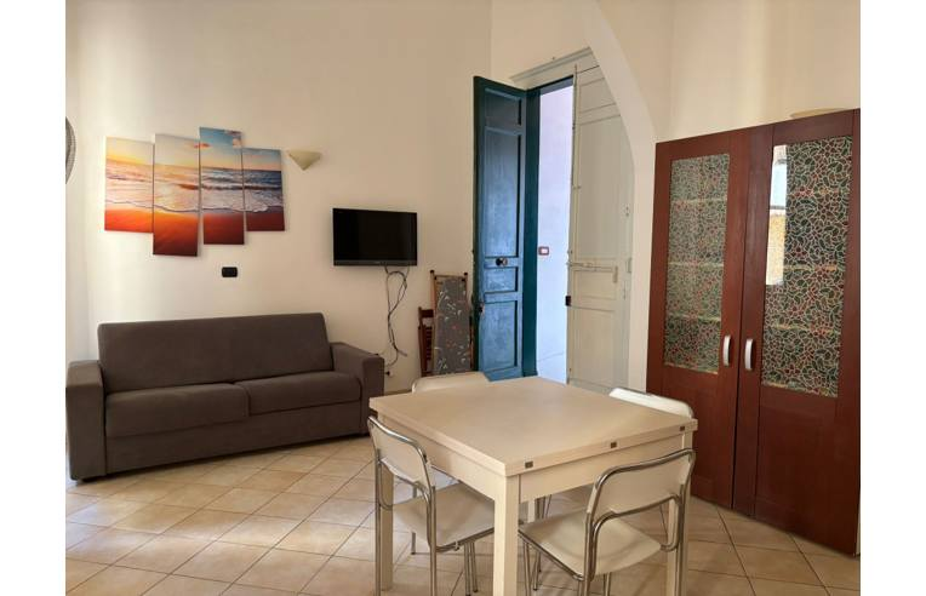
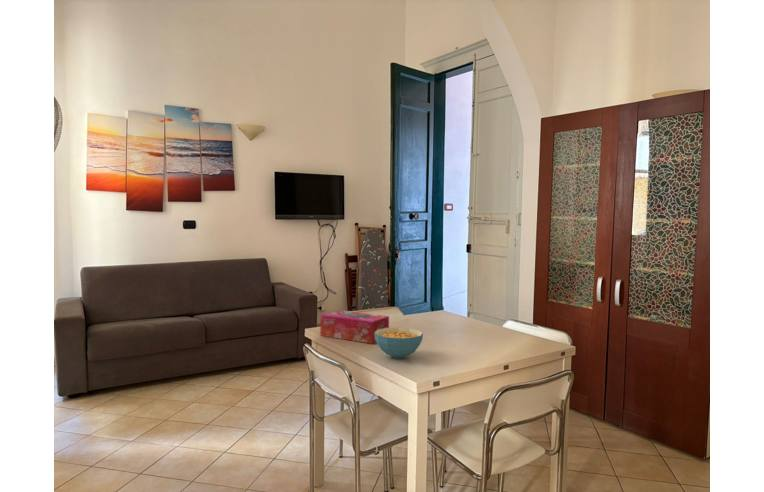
+ tissue box [319,309,390,345]
+ cereal bowl [375,327,424,359]
